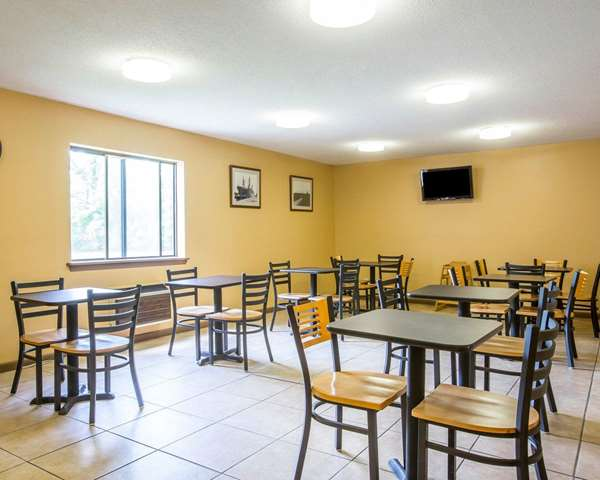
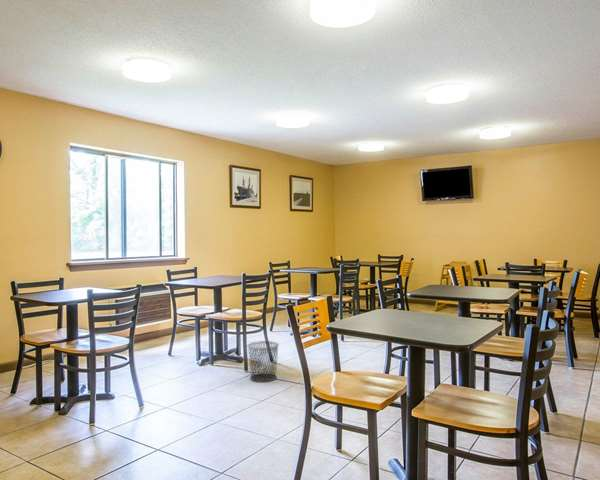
+ waste bin [247,340,280,383]
